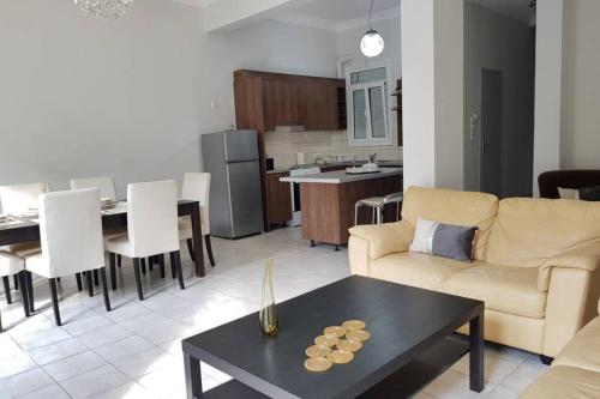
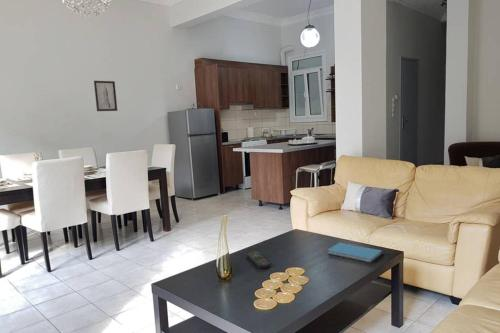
+ book [327,242,383,263]
+ remote control [246,251,271,269]
+ wall art [93,80,118,112]
